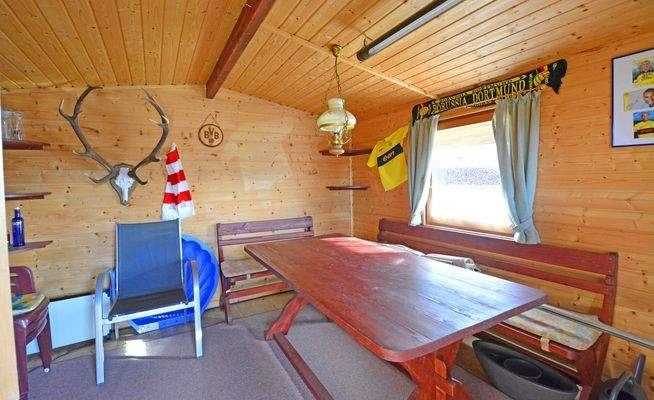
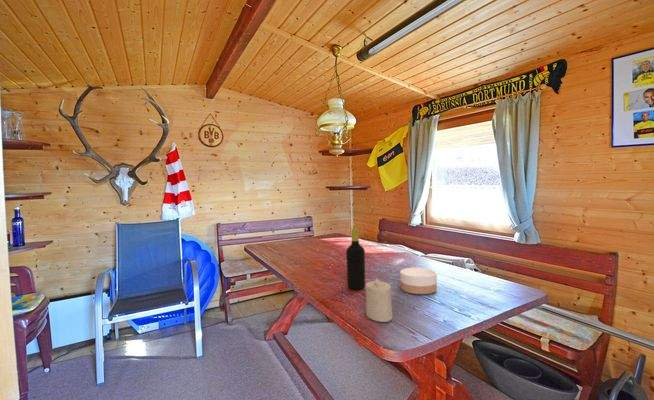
+ candle [365,278,393,323]
+ bowl [399,267,438,295]
+ bottle [345,227,366,290]
